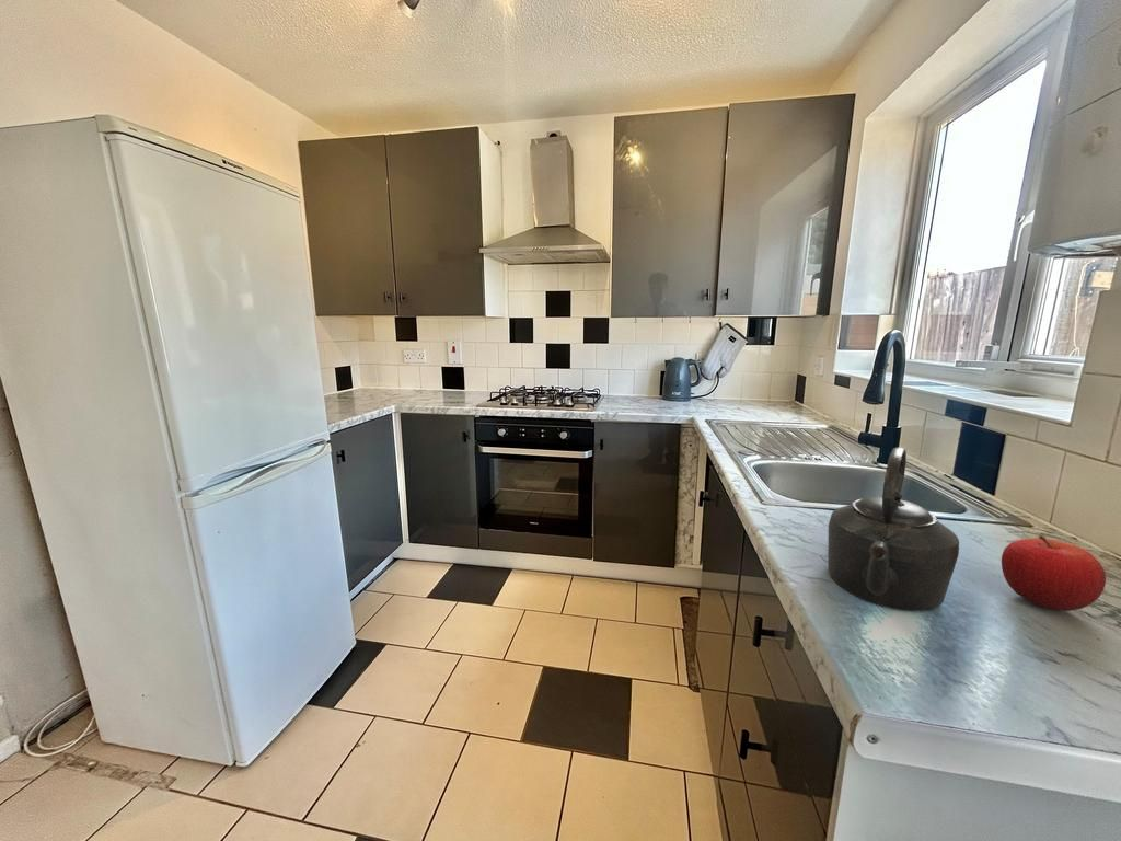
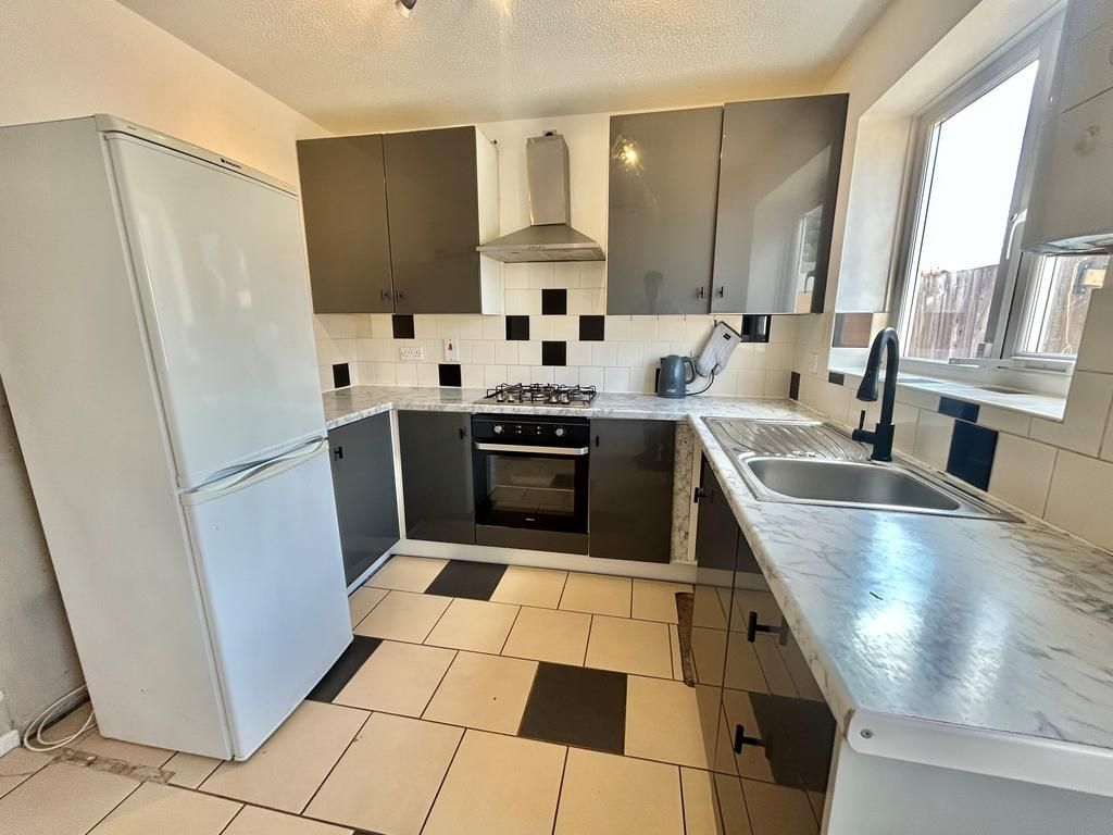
- kettle [828,447,960,612]
- fruit [1001,534,1107,612]
